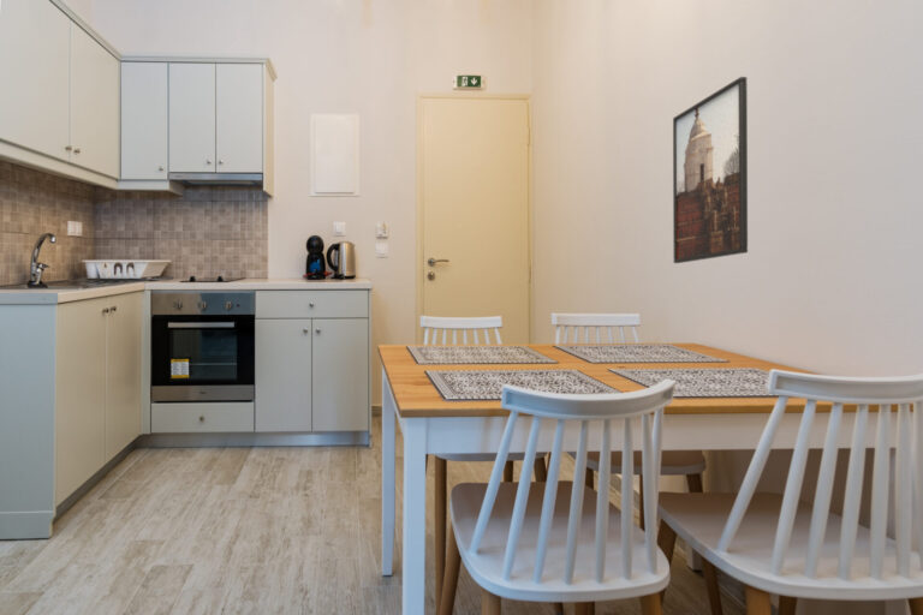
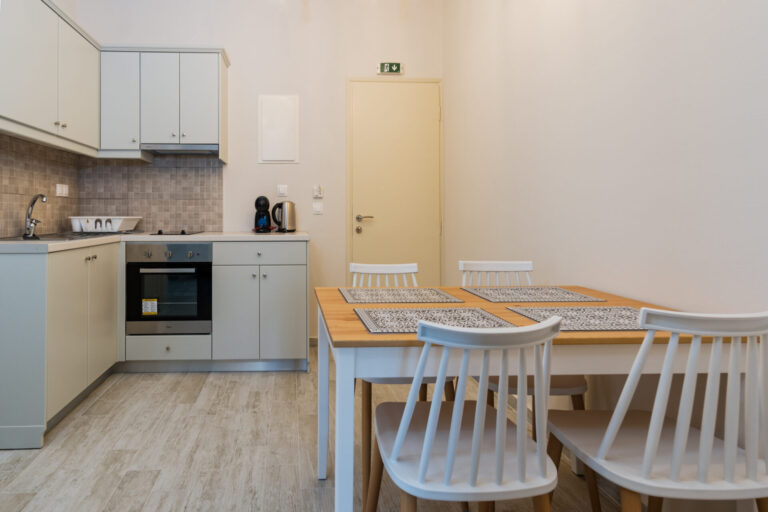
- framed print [672,76,749,264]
